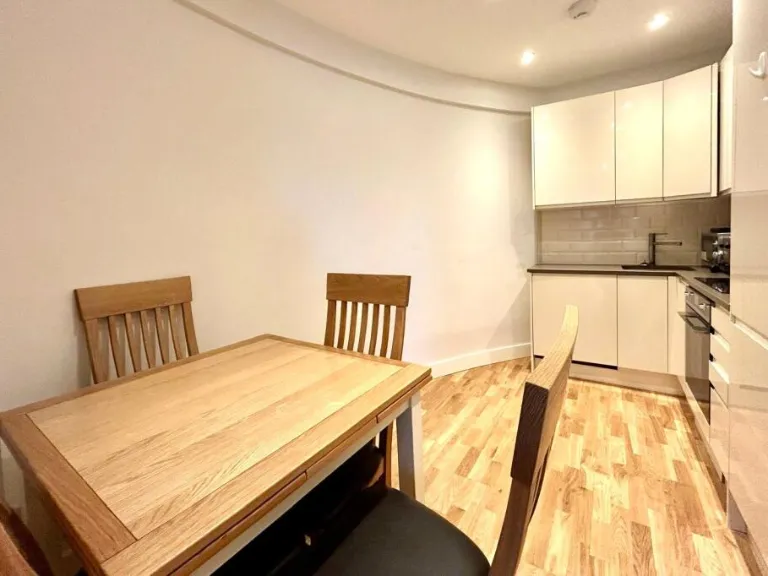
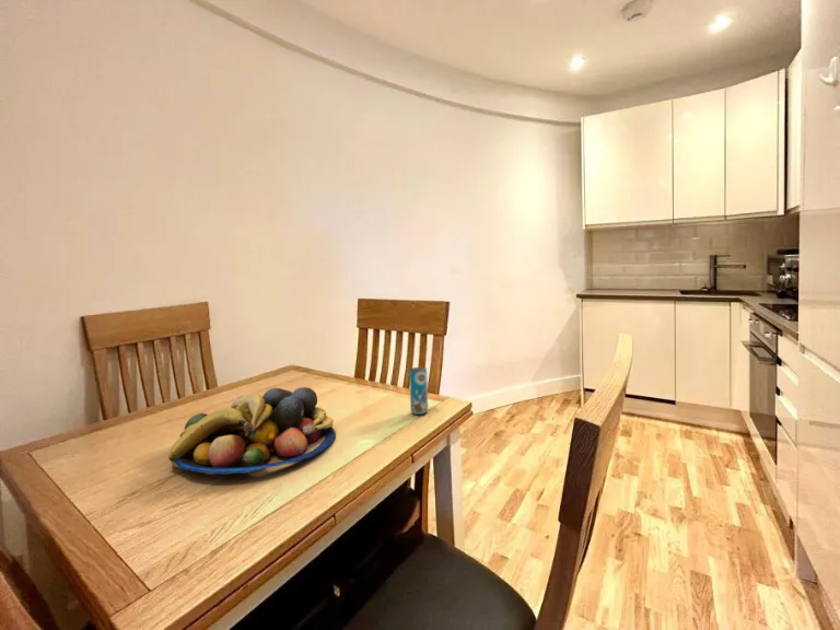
+ fruit bowl [167,386,337,475]
+ beverage can [408,366,429,416]
